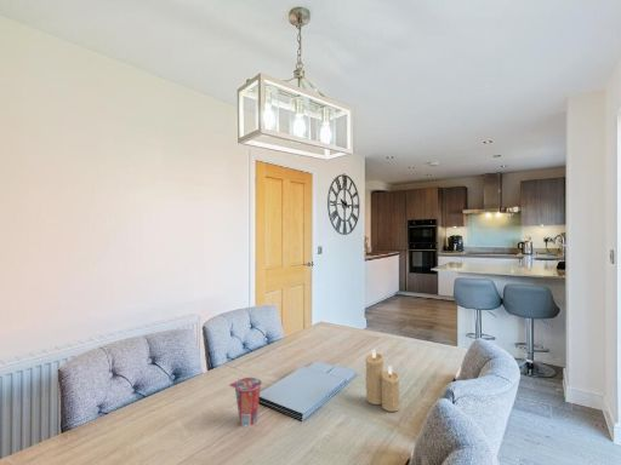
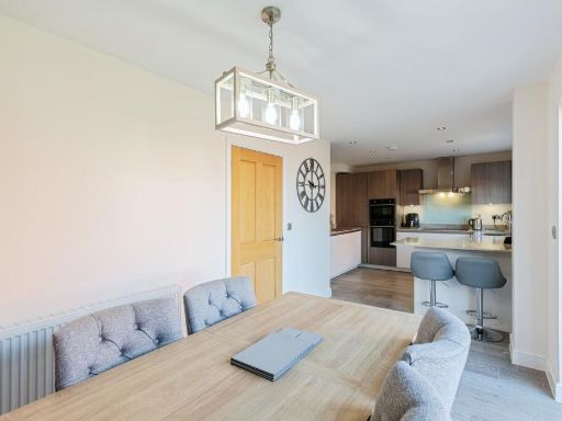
- candle [365,348,400,413]
- cup [228,377,263,427]
